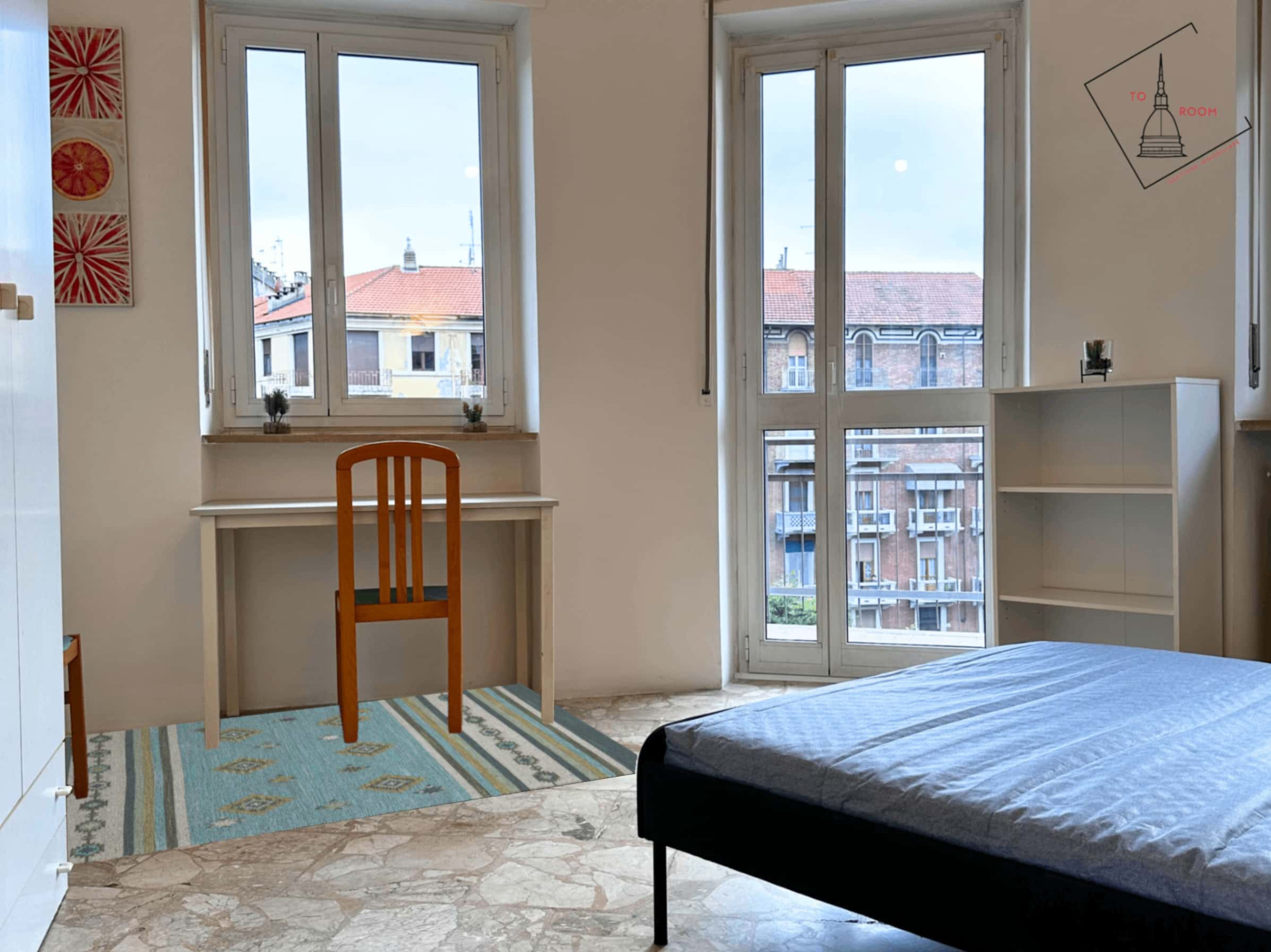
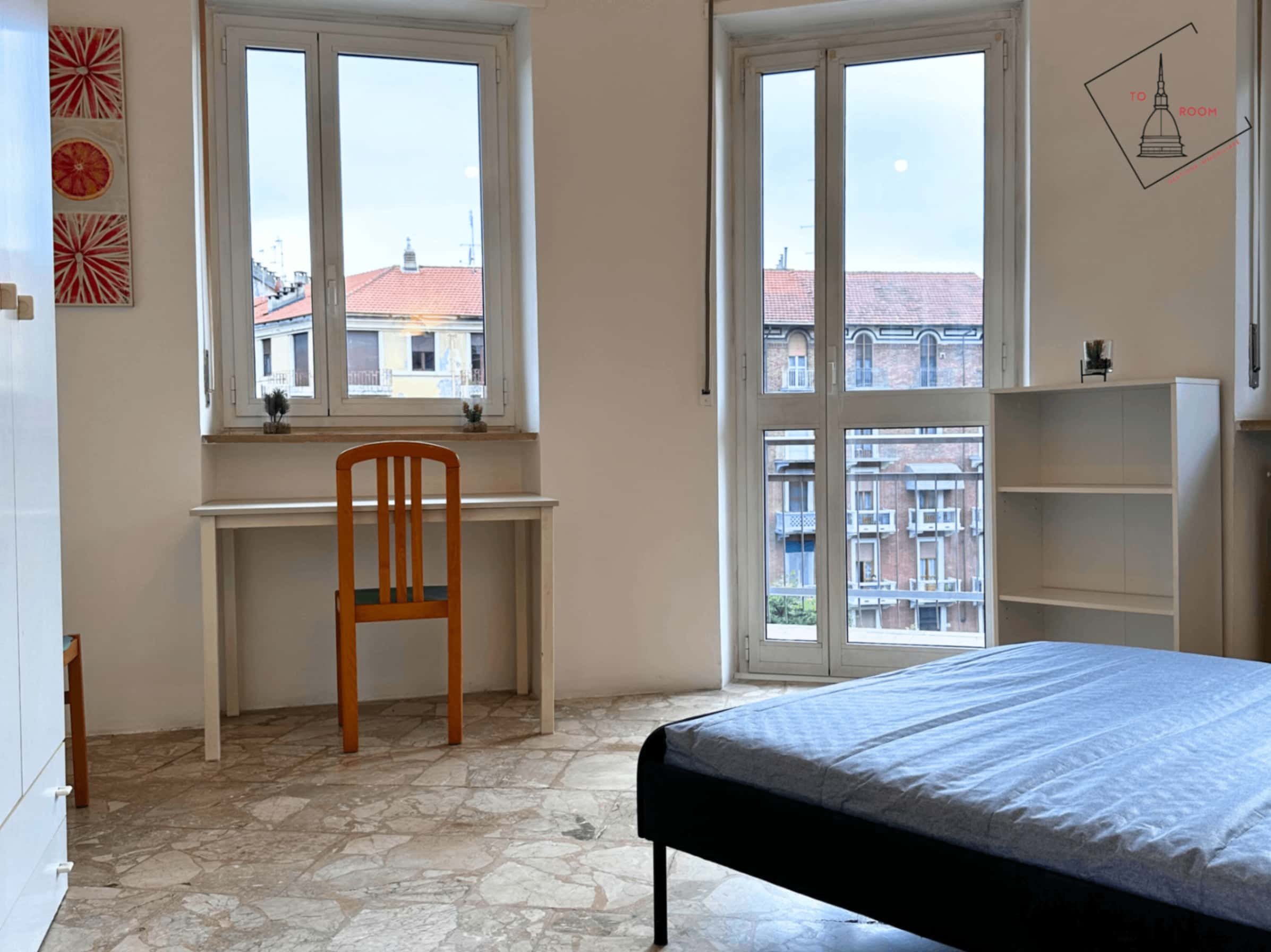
- rug [65,683,638,865]
